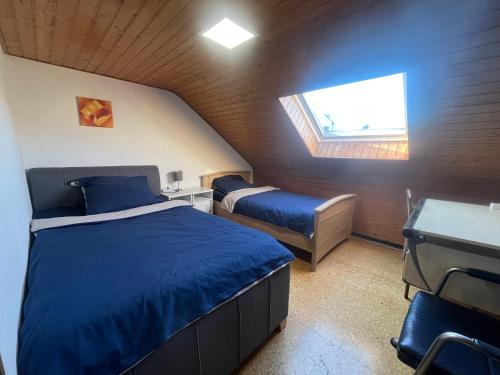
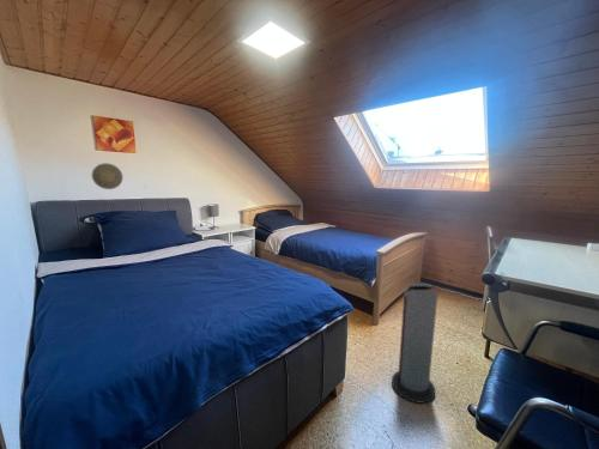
+ air purifier [391,283,440,405]
+ decorative plate [91,162,123,190]
